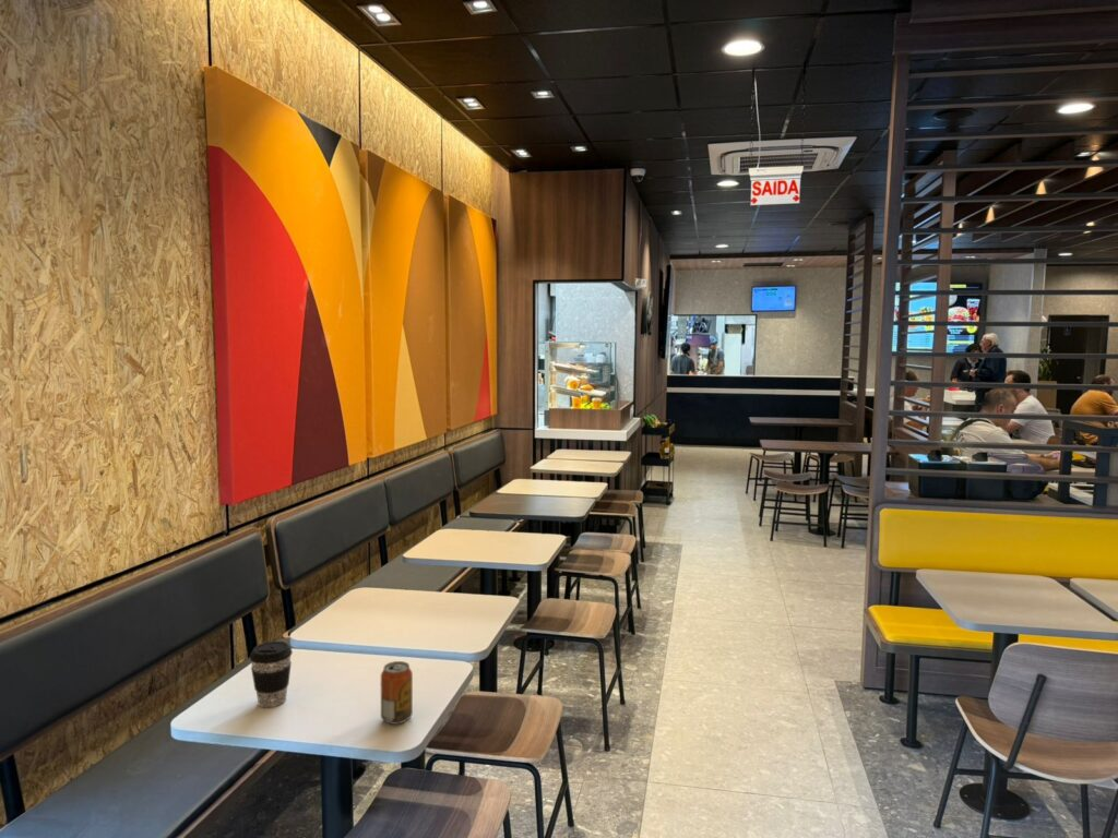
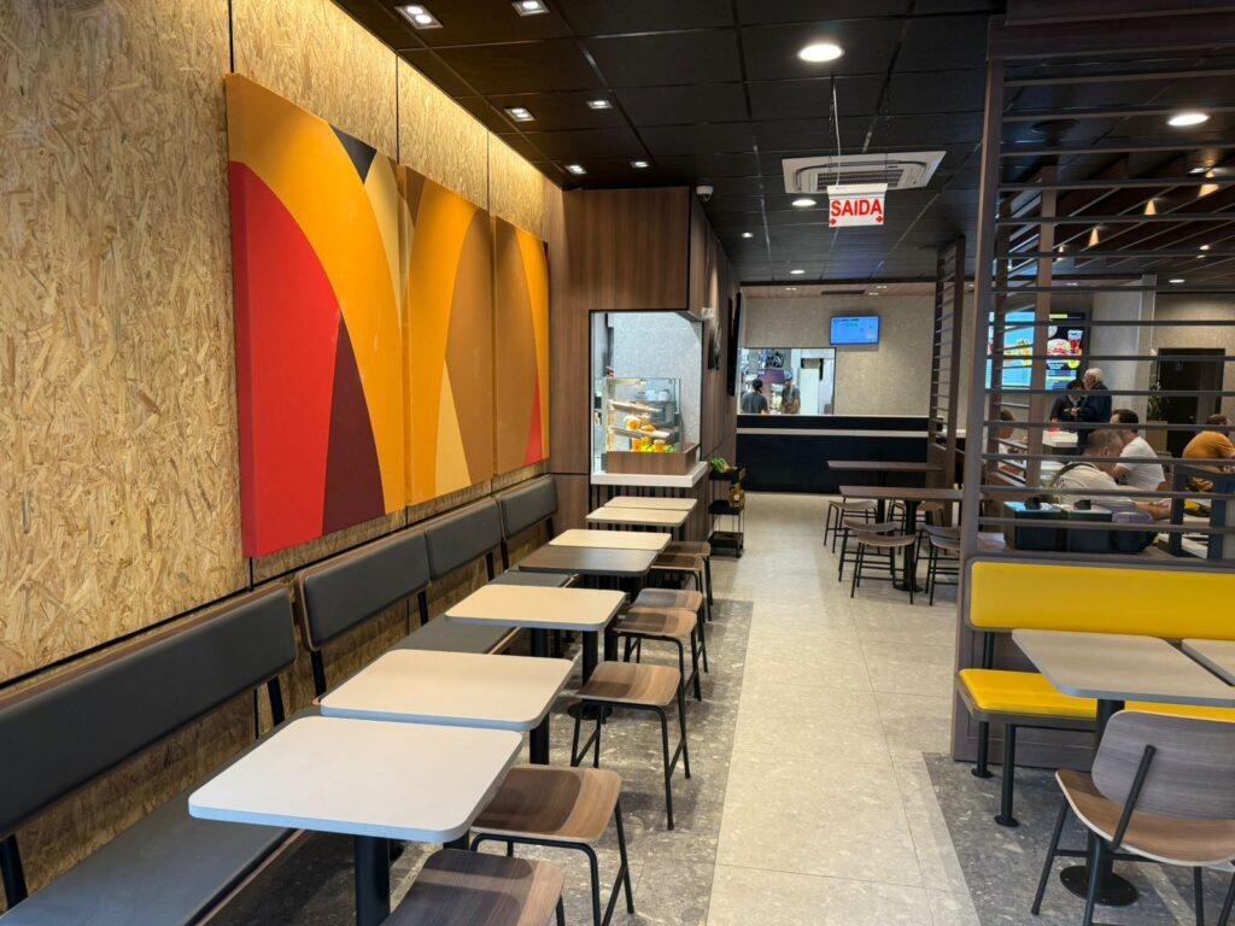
- beverage can [380,660,414,725]
- coffee cup [249,641,294,708]
